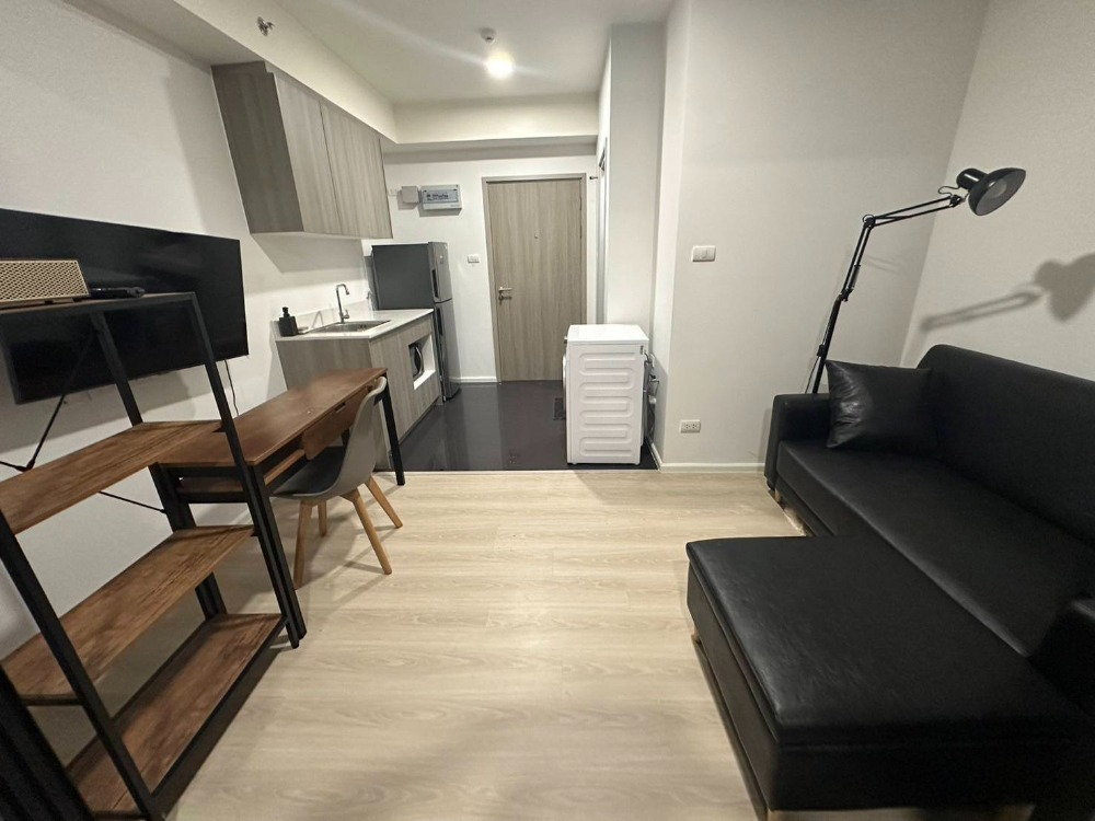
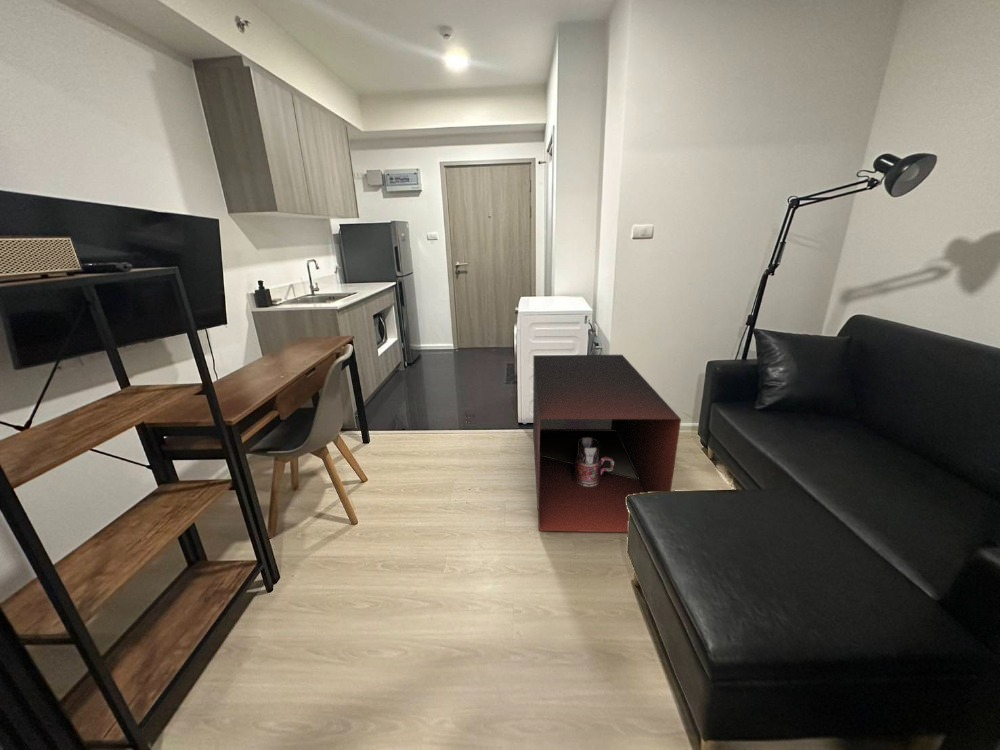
+ storage cabinet [532,354,682,533]
